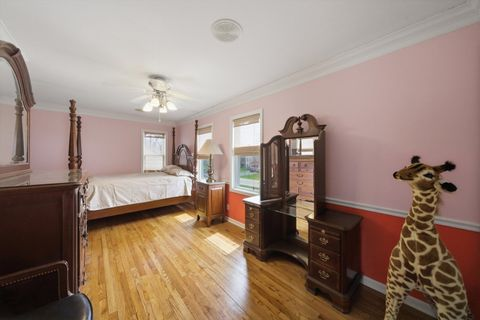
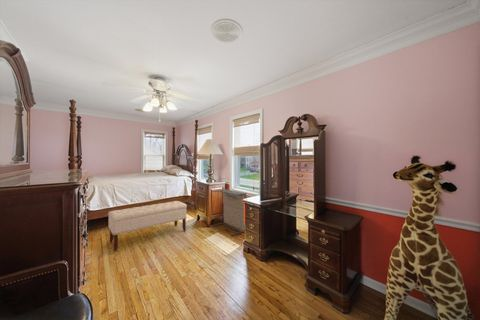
+ laundry hamper [211,188,247,237]
+ bench [107,200,188,252]
